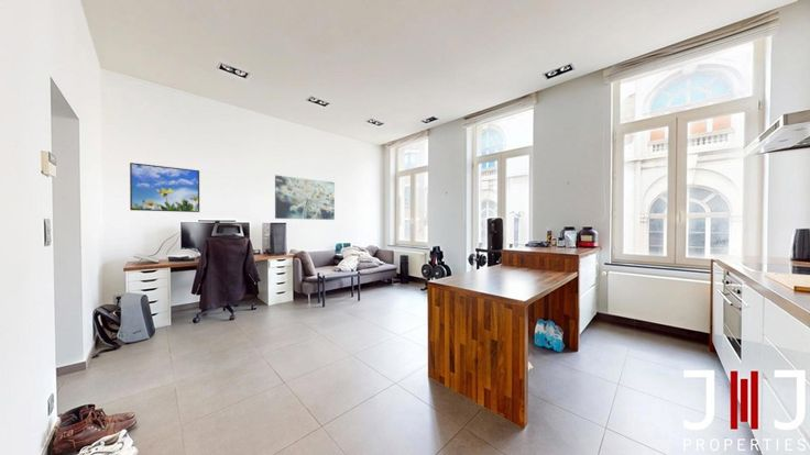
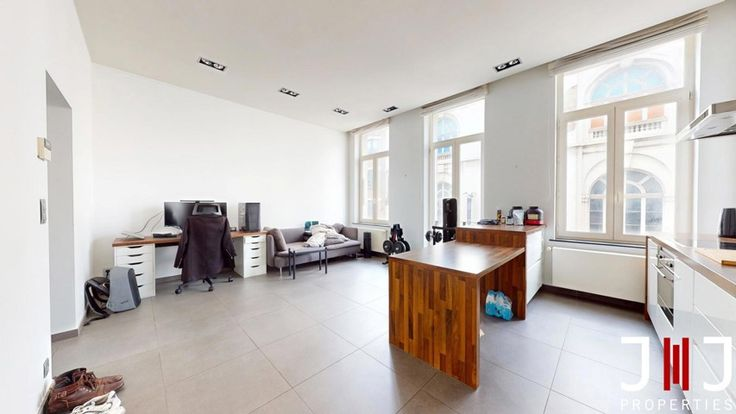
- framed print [129,162,200,213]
- wall art [274,175,336,221]
